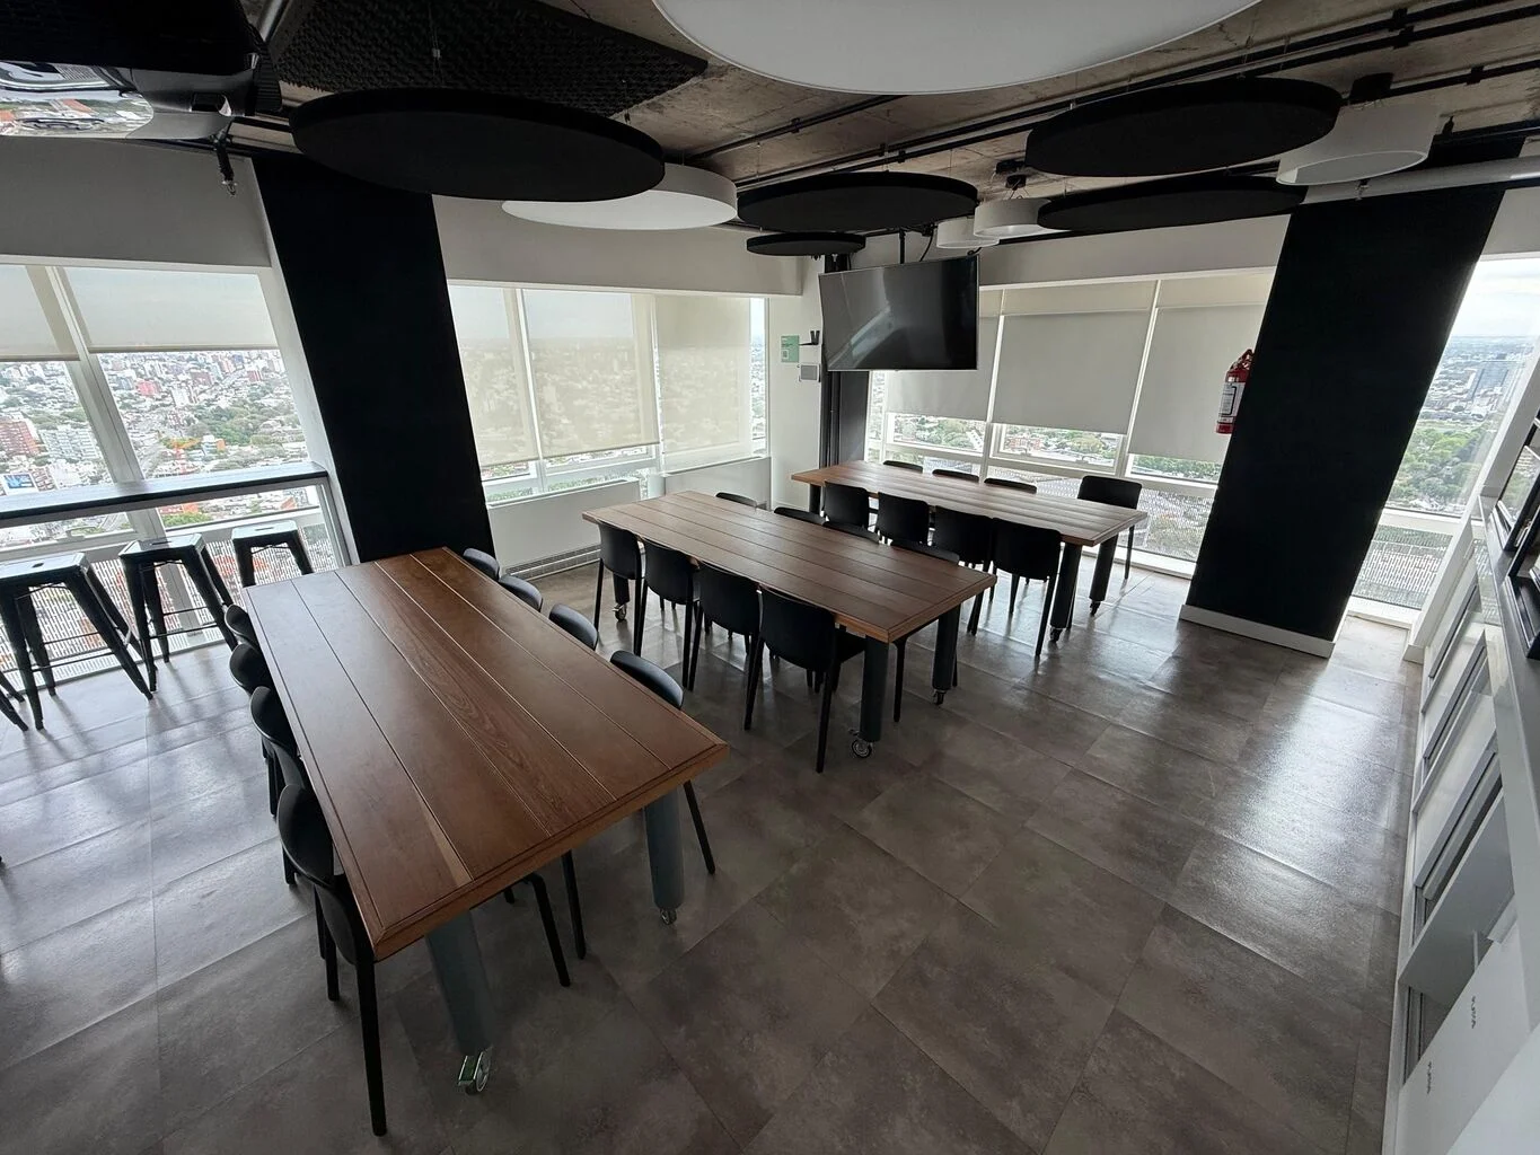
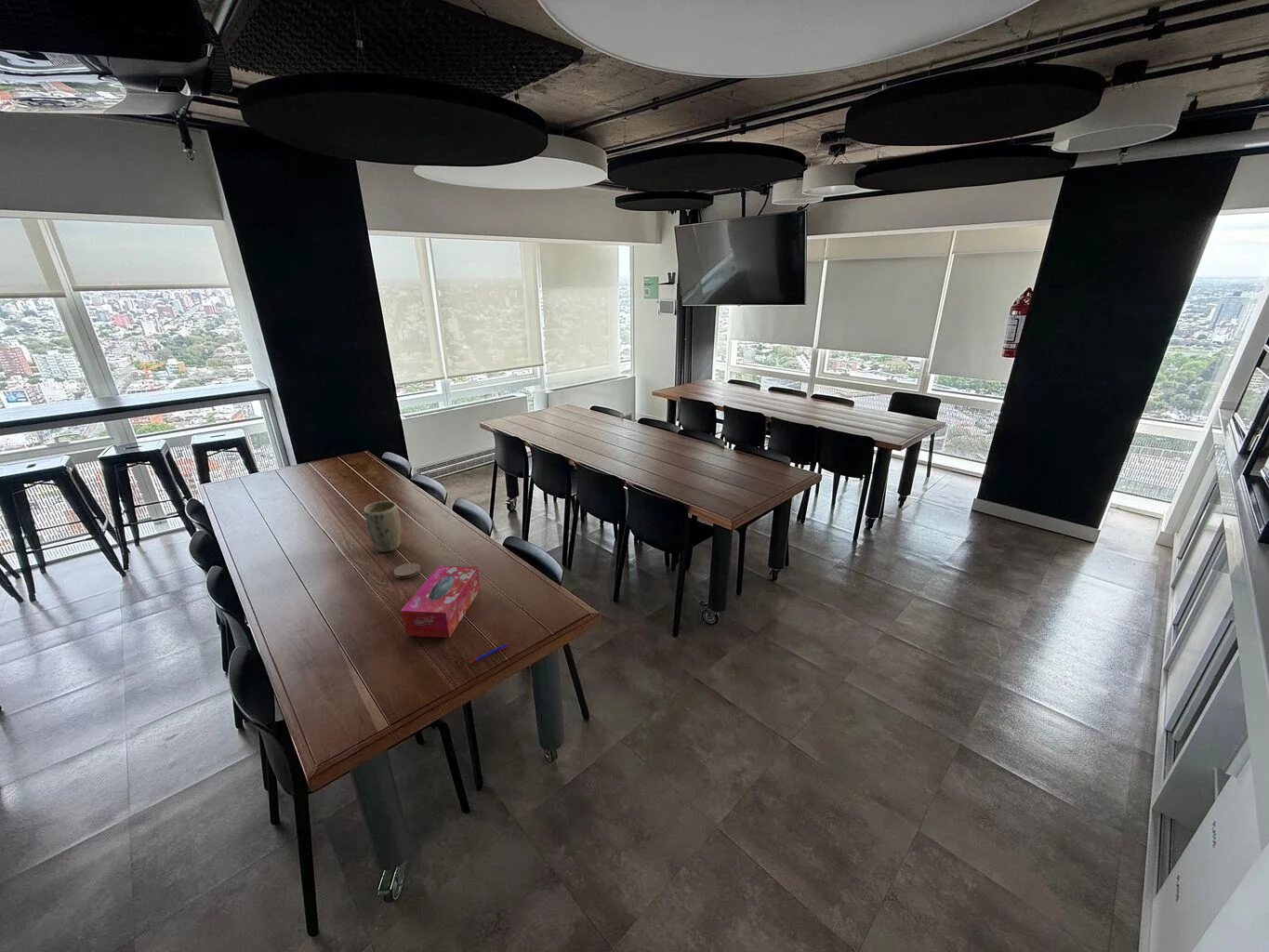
+ coaster [393,562,421,579]
+ tissue box [400,564,481,639]
+ plant pot [364,500,402,553]
+ pen [469,641,512,664]
